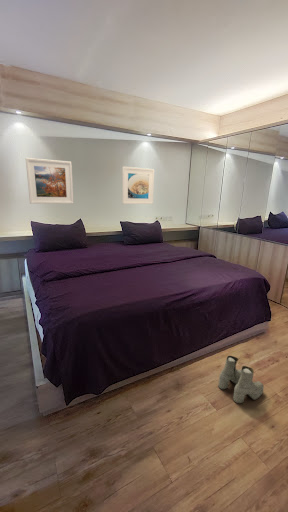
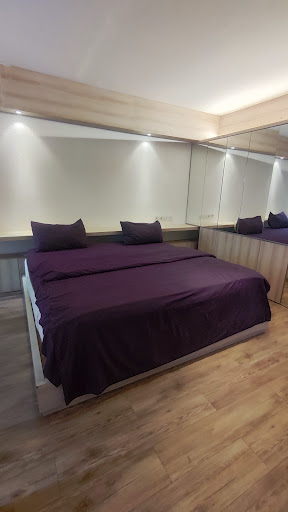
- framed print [121,166,155,205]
- boots [217,355,265,404]
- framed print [25,157,74,205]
